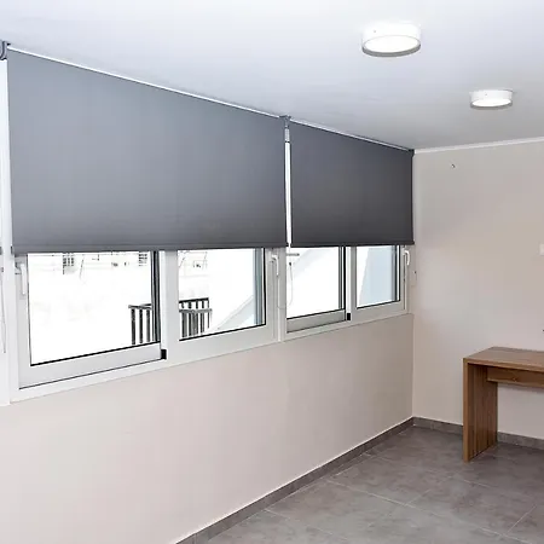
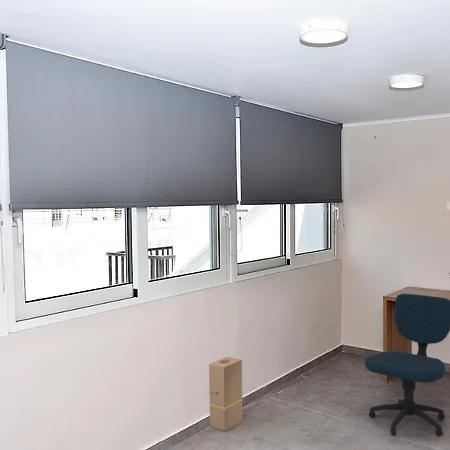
+ office chair [364,293,450,438]
+ cardboard box [208,356,244,432]
